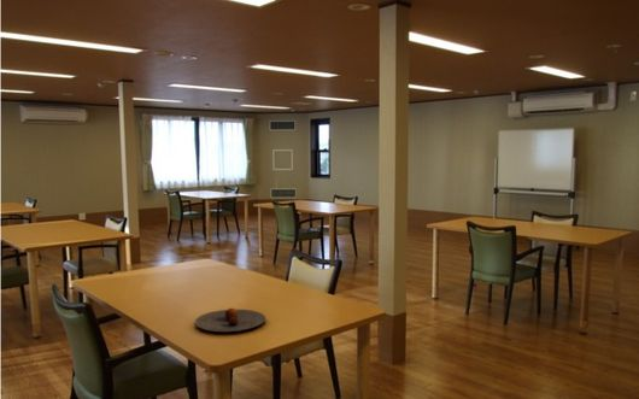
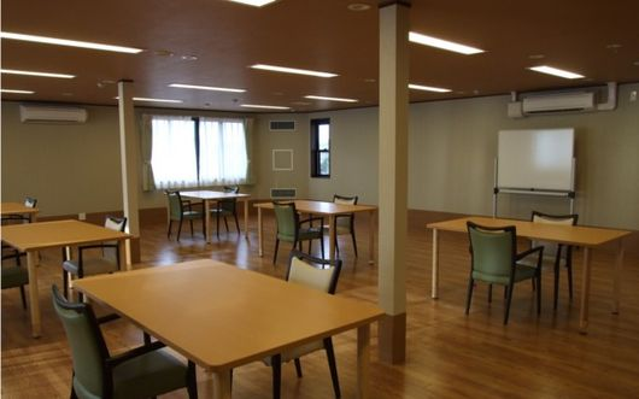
- plate [194,307,266,333]
